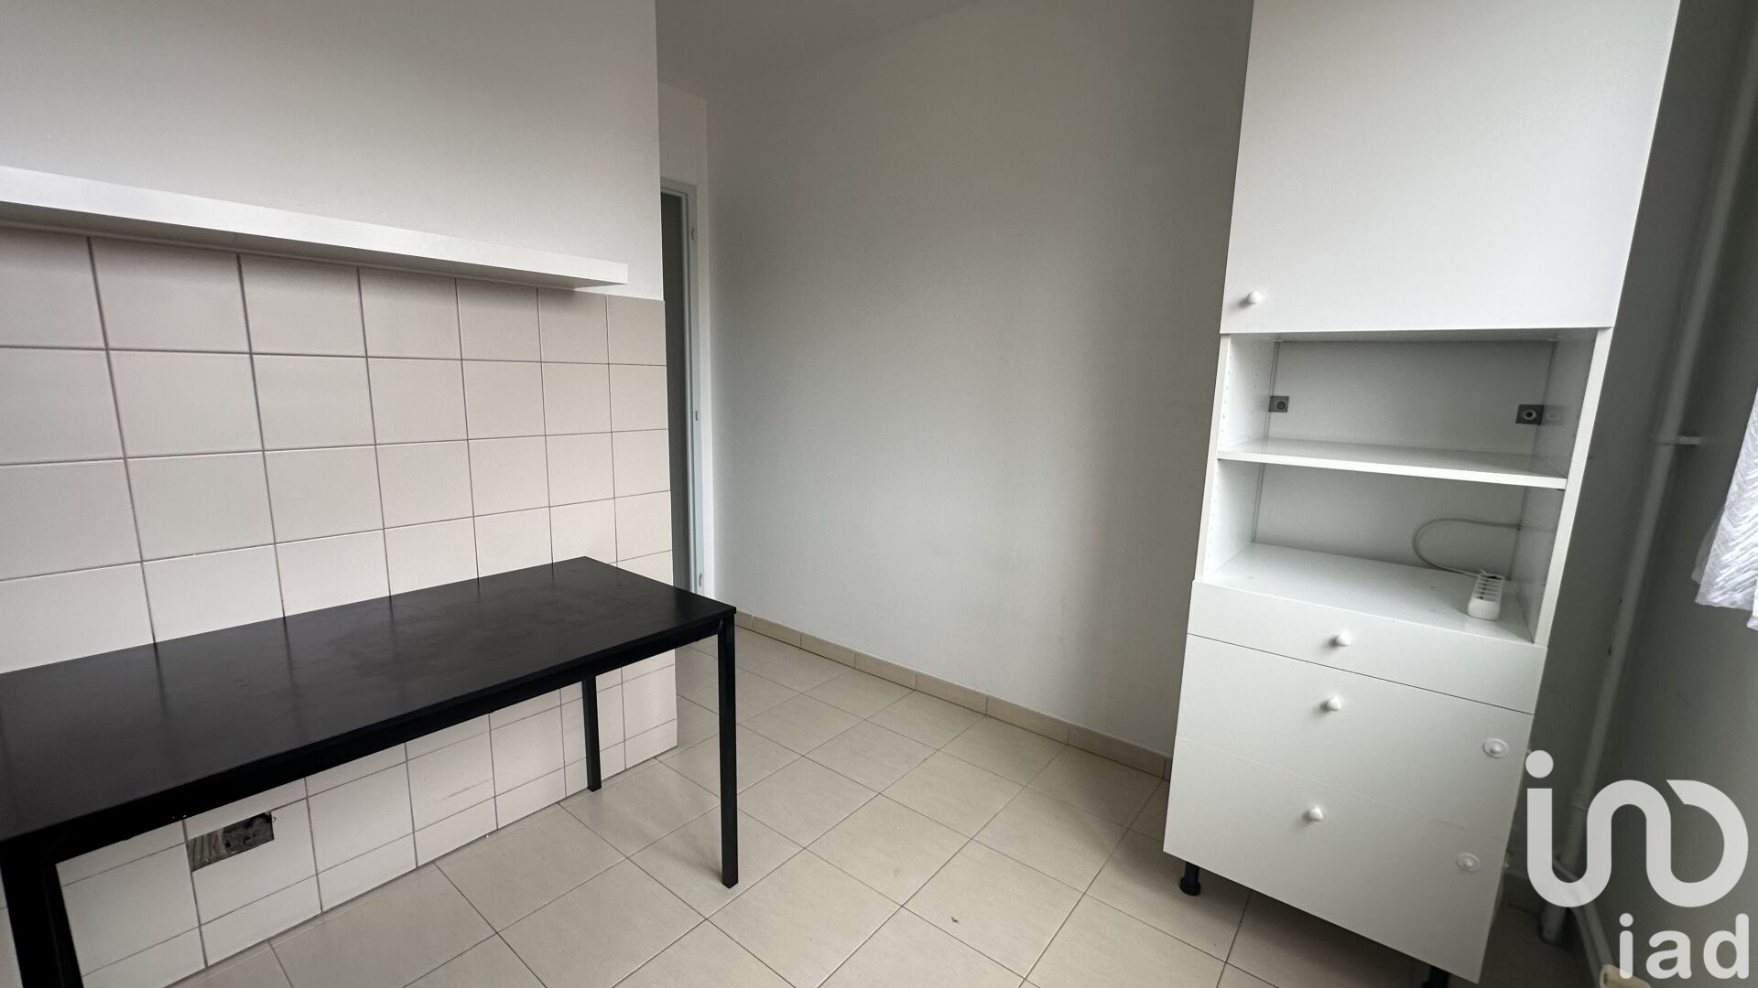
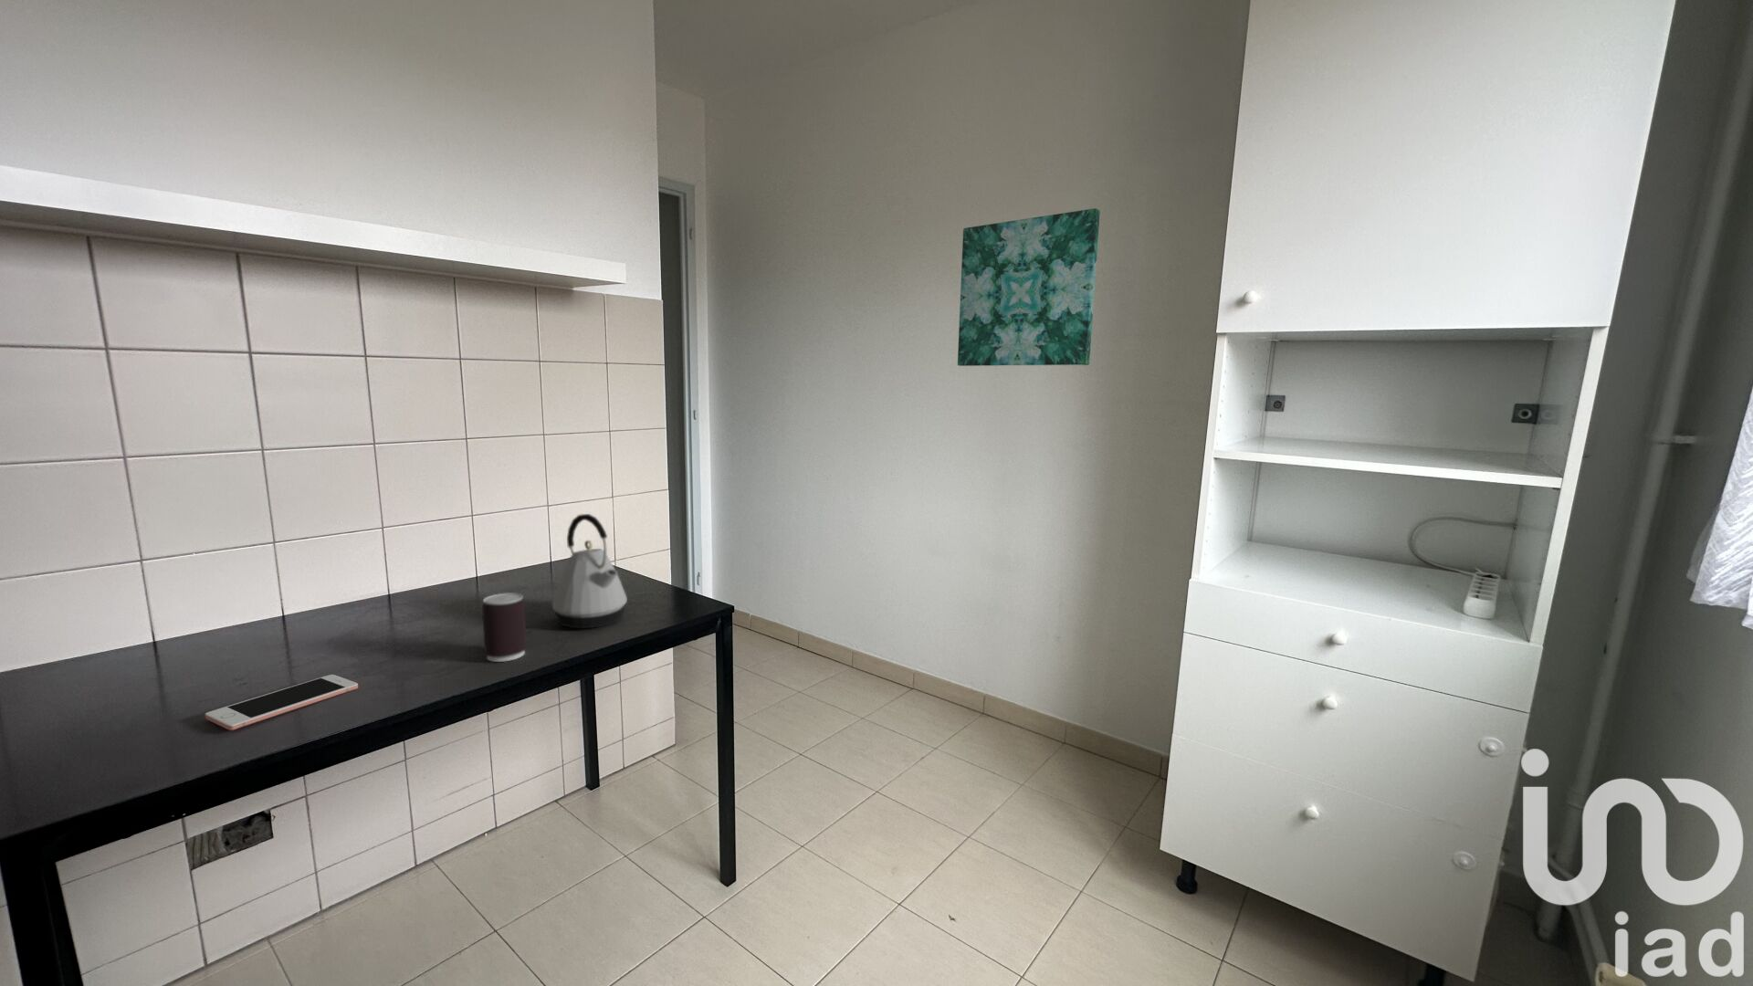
+ beverage can [482,592,527,663]
+ wall art [957,207,1102,367]
+ kettle [551,513,628,628]
+ cell phone [205,674,359,731]
